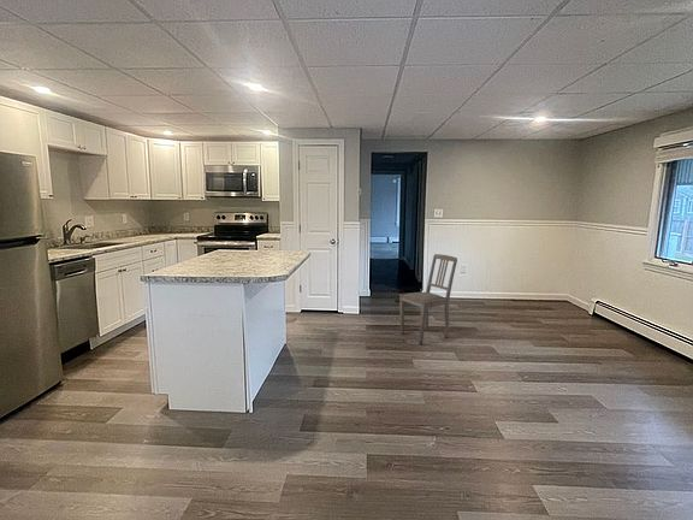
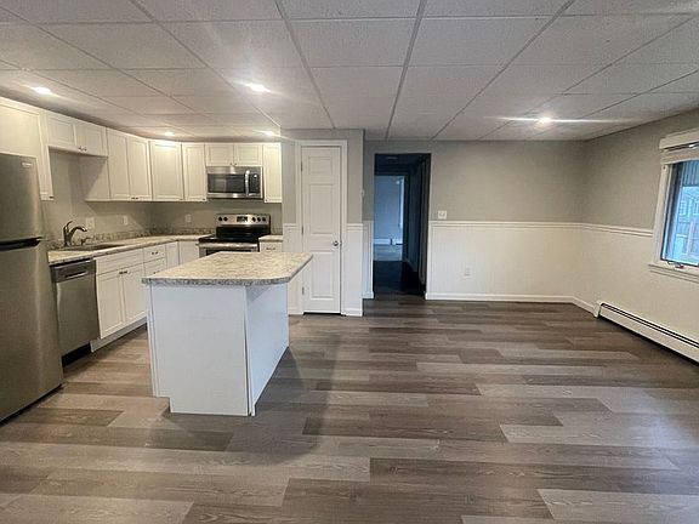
- dining chair [398,253,458,345]
